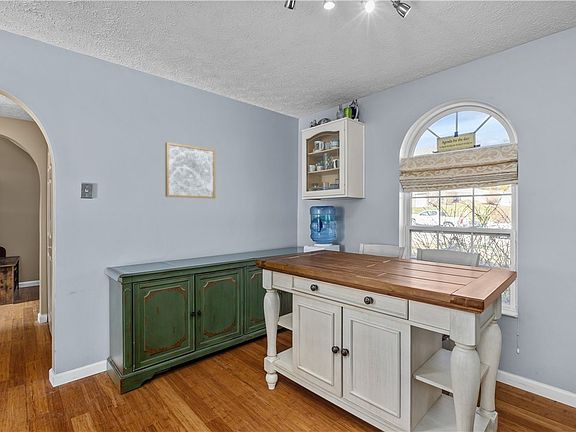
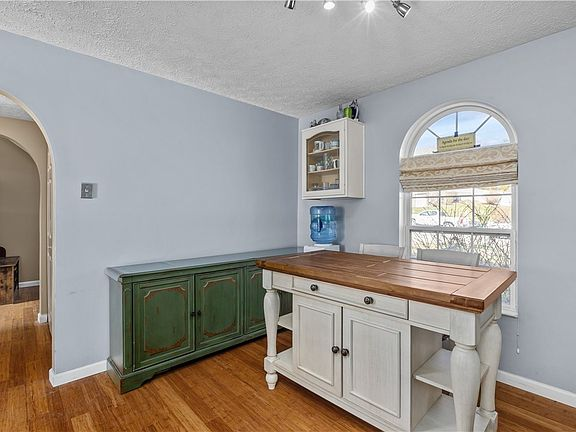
- wall art [164,141,216,199]
